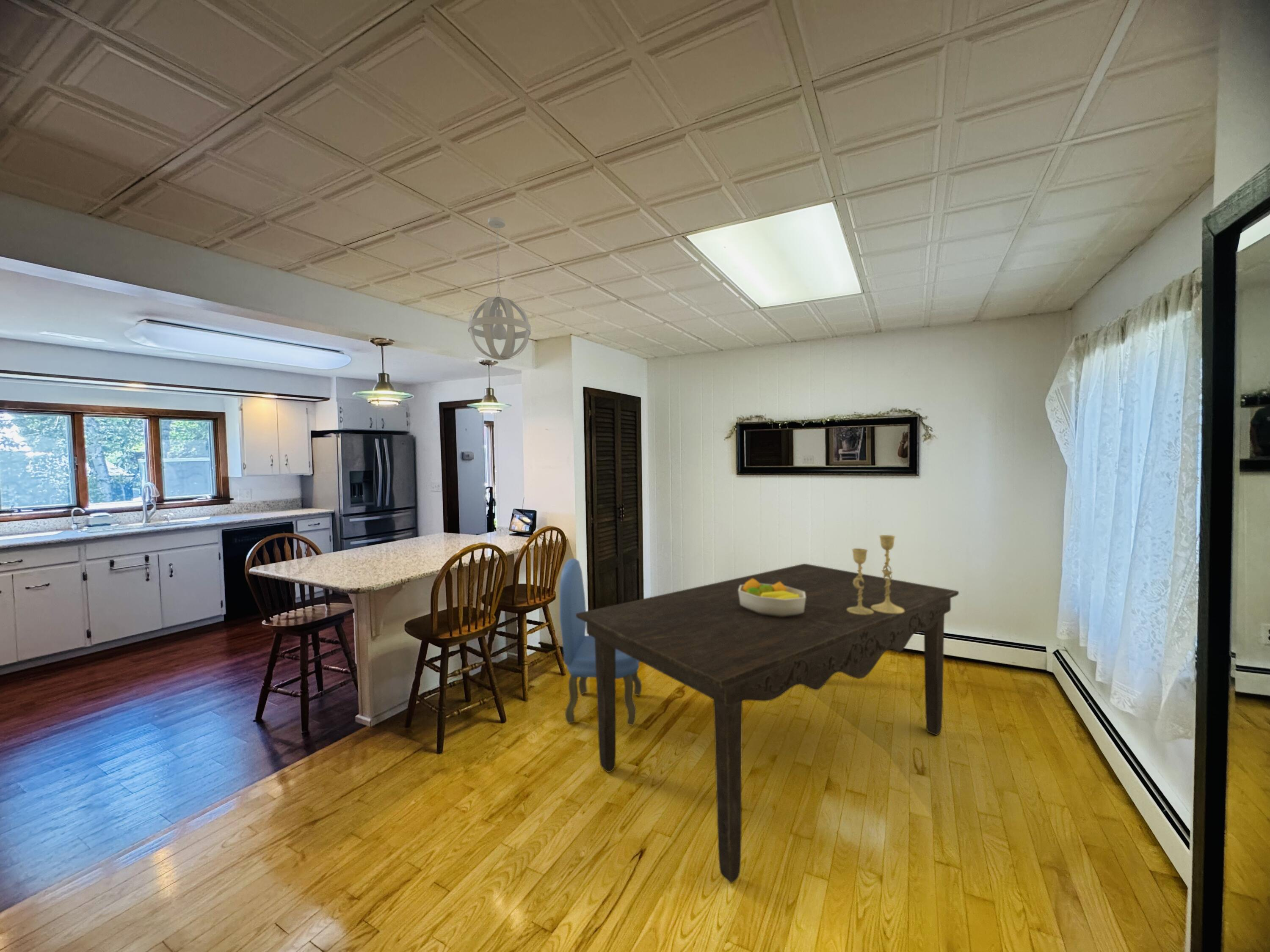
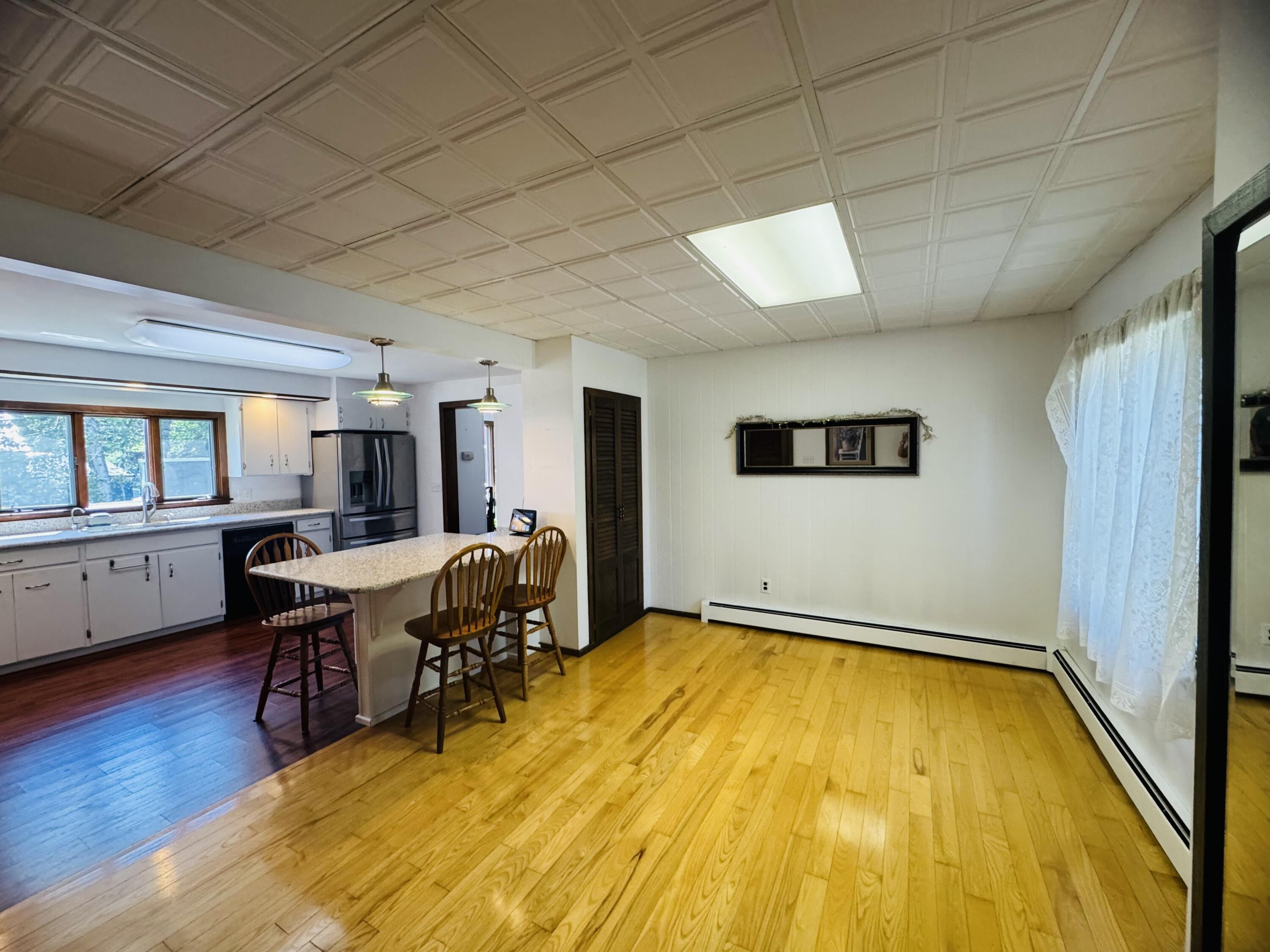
- dining chair [559,558,642,726]
- candlestick [847,534,904,615]
- dining table [576,563,959,884]
- fruit bowl [738,578,806,617]
- pendant light [467,217,531,360]
